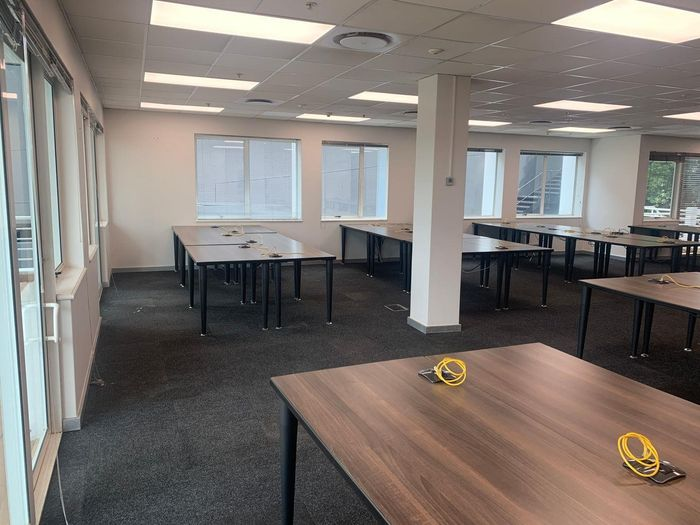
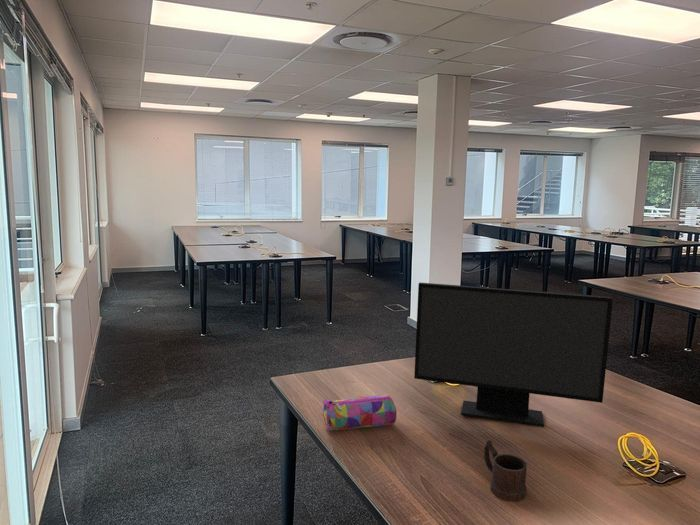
+ pencil case [322,393,398,432]
+ mug [483,439,528,502]
+ computer monitor [413,282,614,428]
